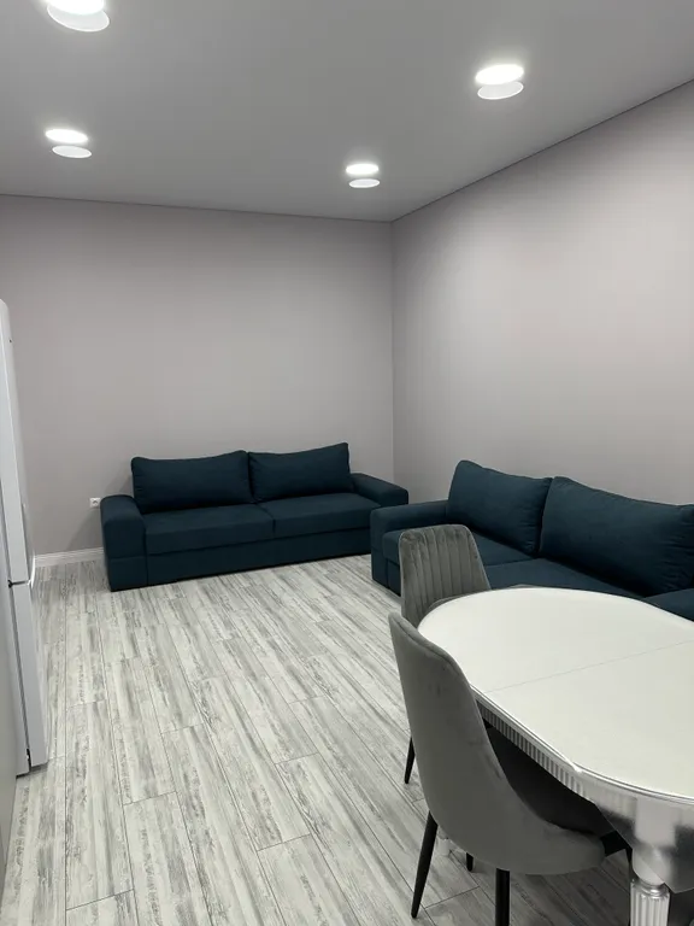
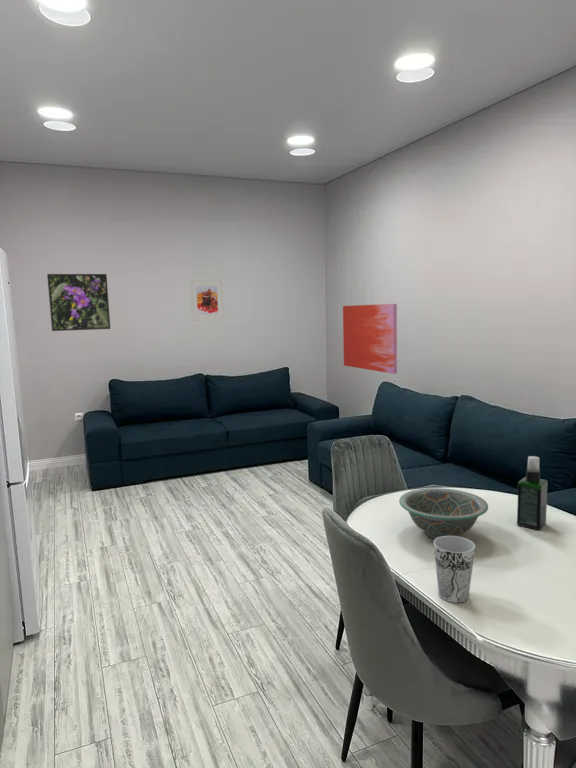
+ cup [433,536,476,604]
+ decorative bowl [398,487,489,540]
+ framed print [46,273,111,332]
+ wall art [342,303,398,375]
+ spray bottle [516,455,549,531]
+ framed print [189,279,225,322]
